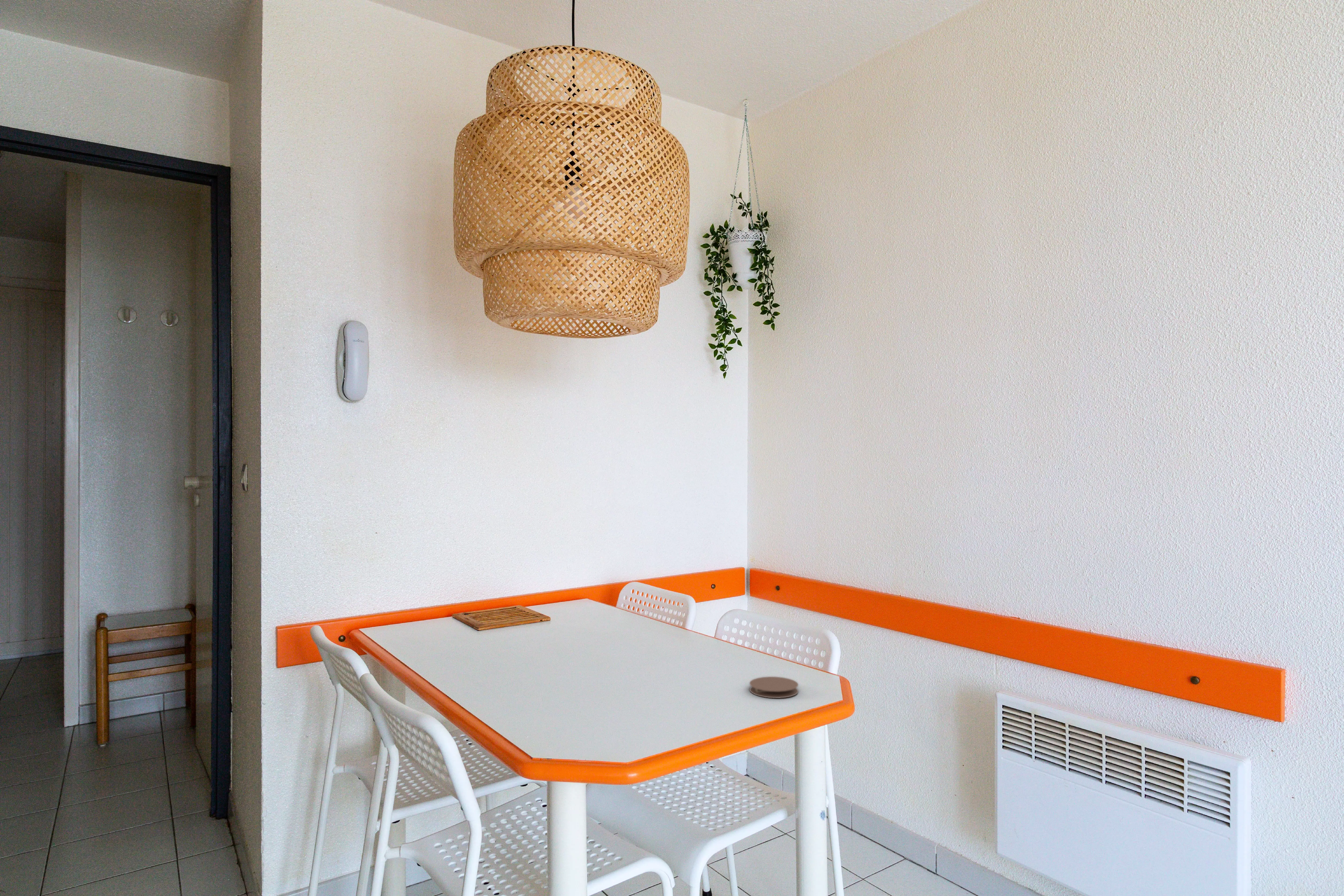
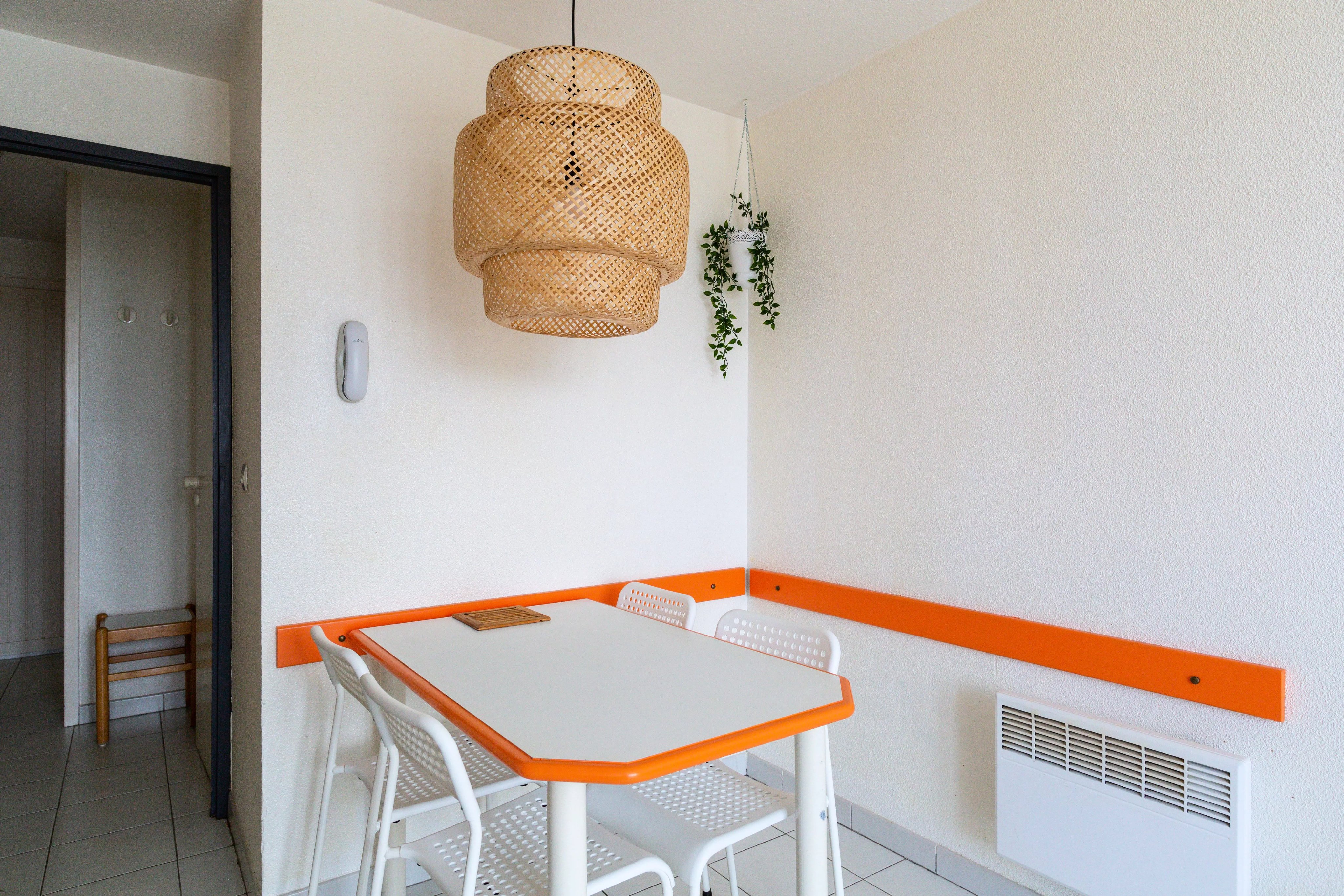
- coaster [749,676,799,698]
